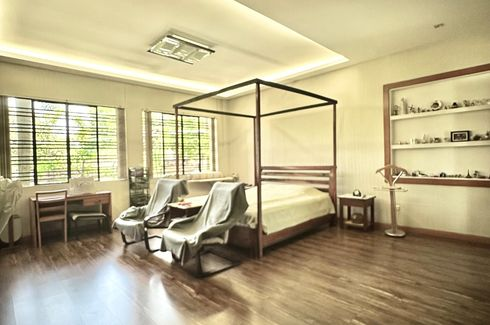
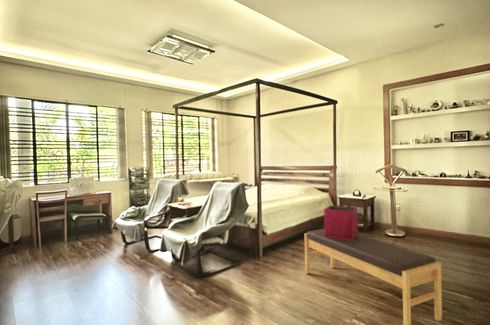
+ storage bin [323,204,359,240]
+ bench [304,228,443,325]
